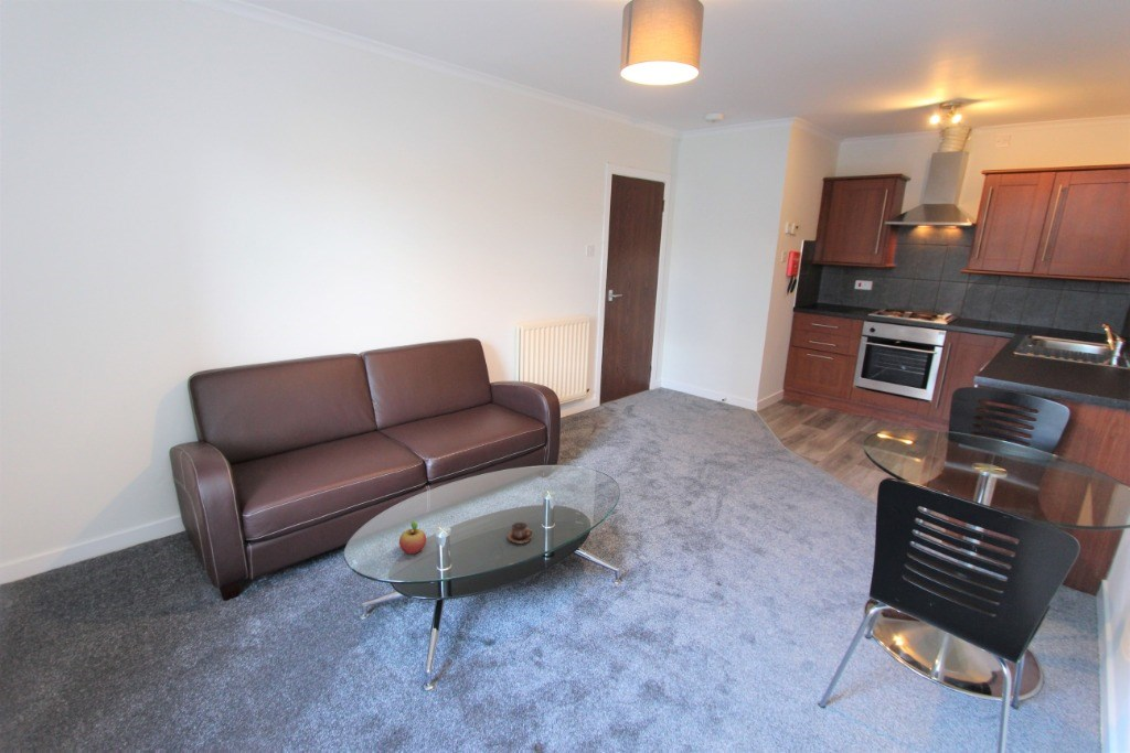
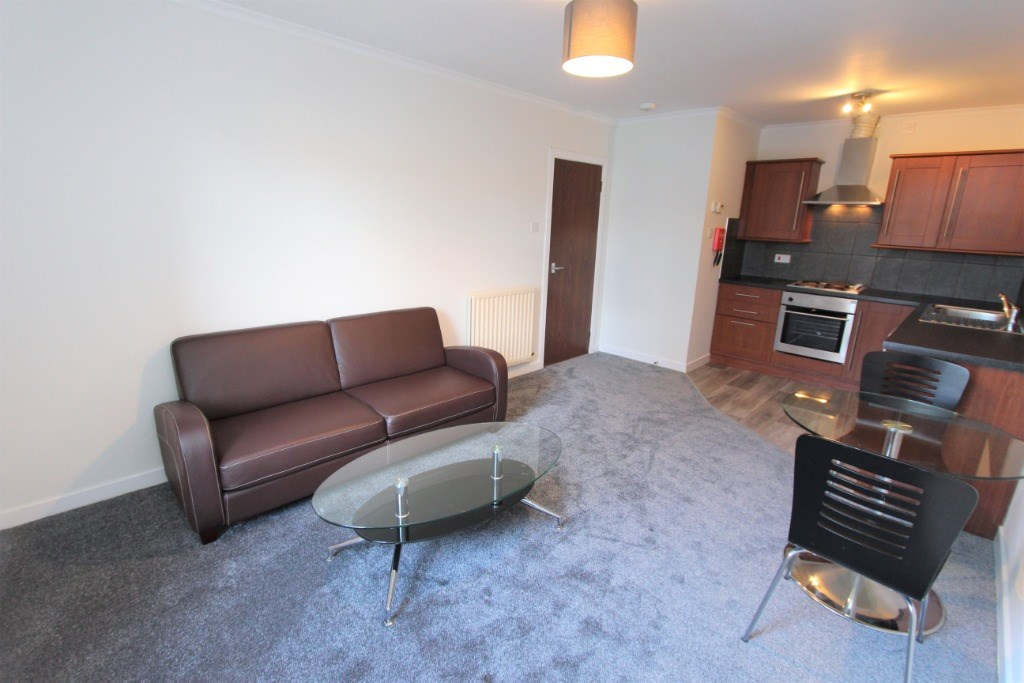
- cup [507,521,533,545]
- fruit [398,519,427,555]
